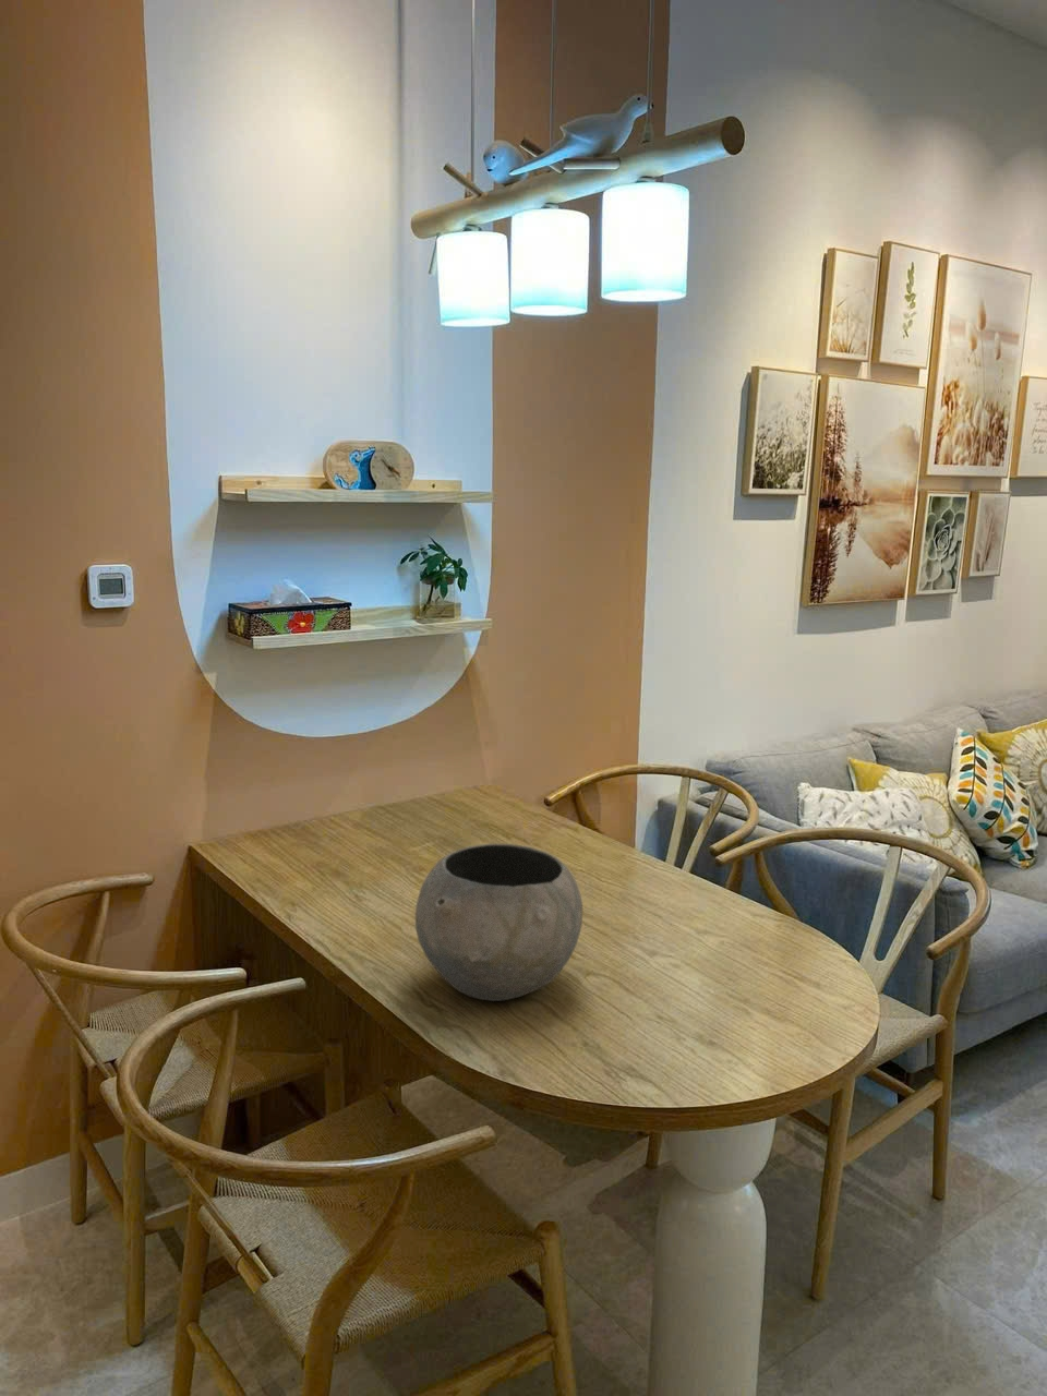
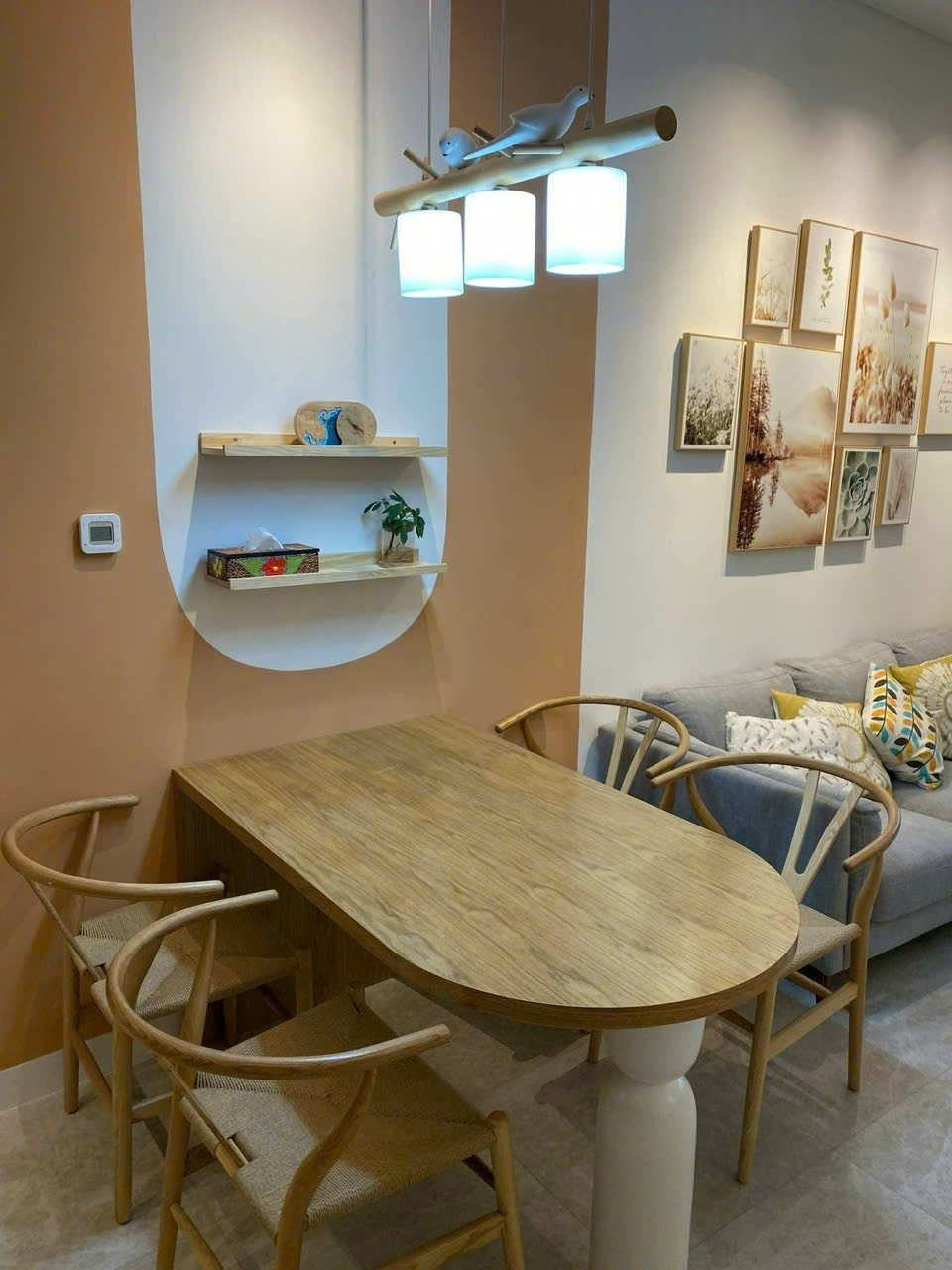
- bowl [415,842,584,1002]
